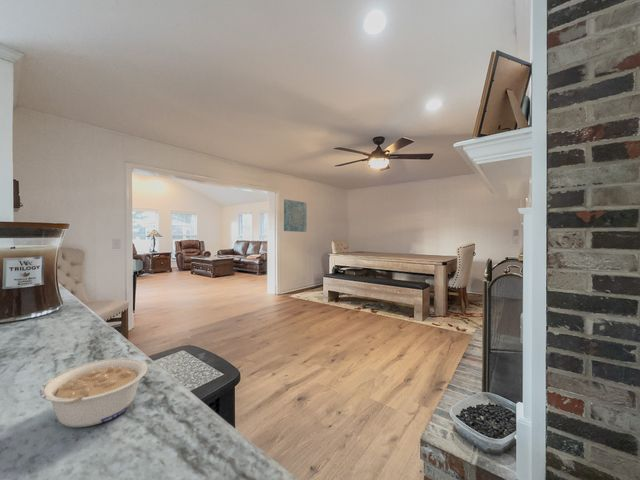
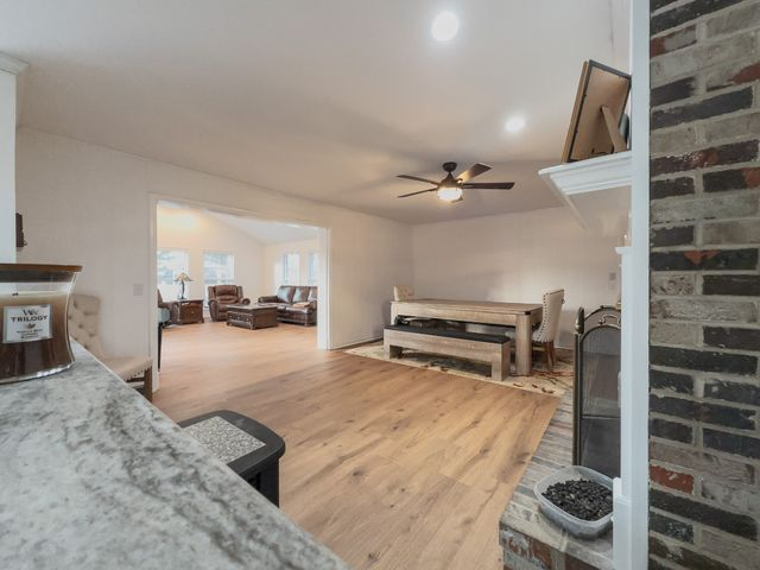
- legume [38,357,148,428]
- wall art [283,198,307,233]
